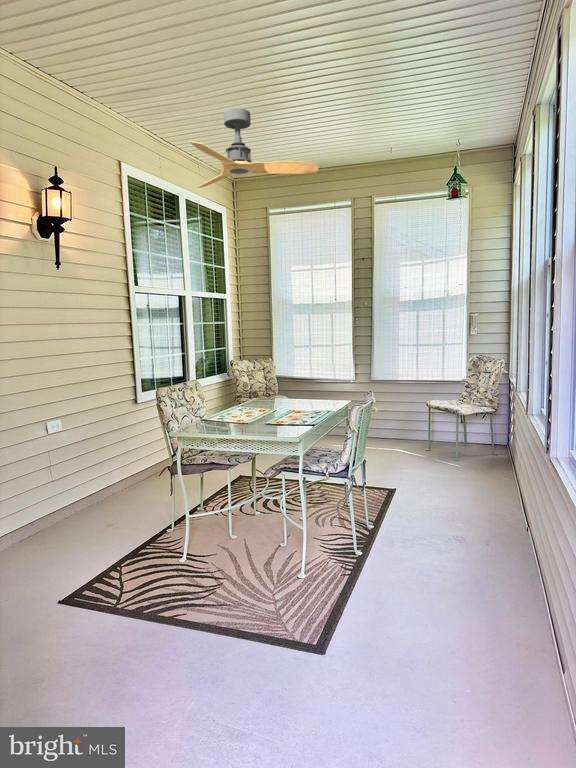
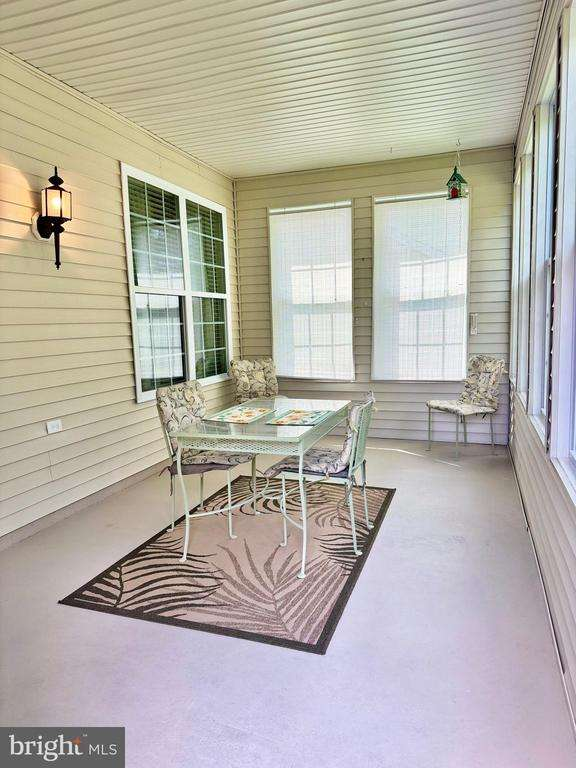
- ceiling fan [188,107,320,189]
